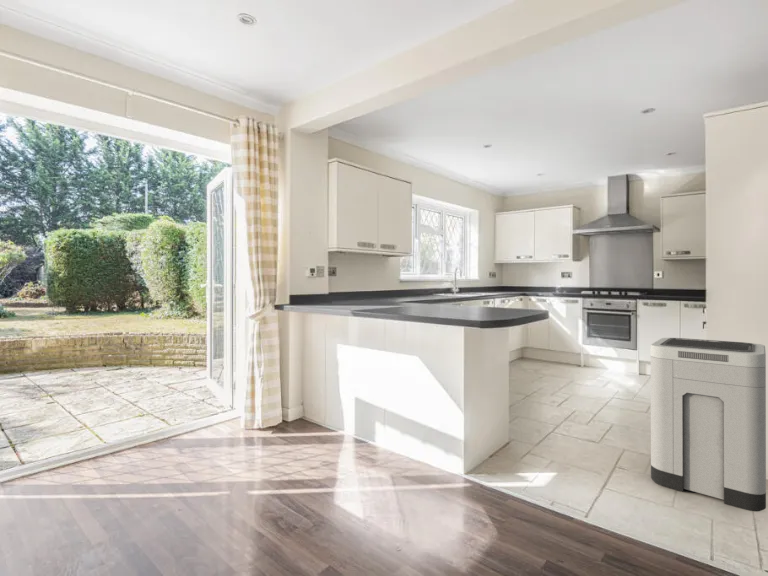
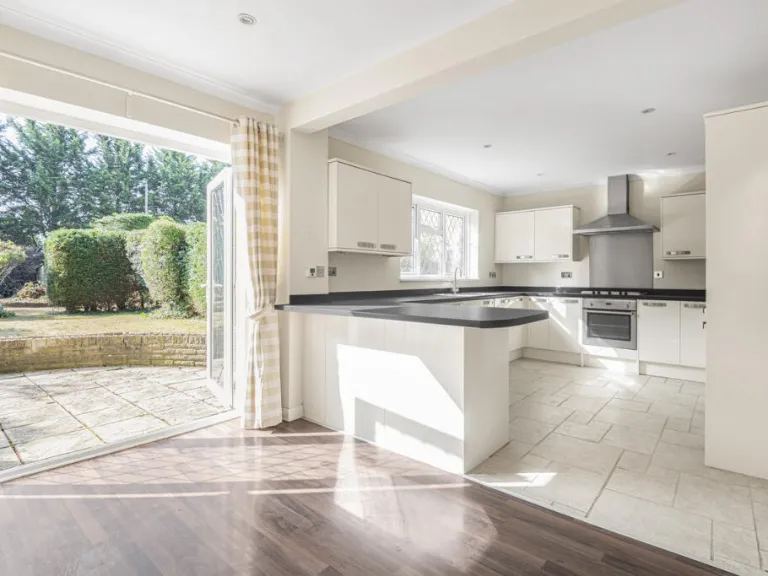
- trash can [650,337,767,512]
